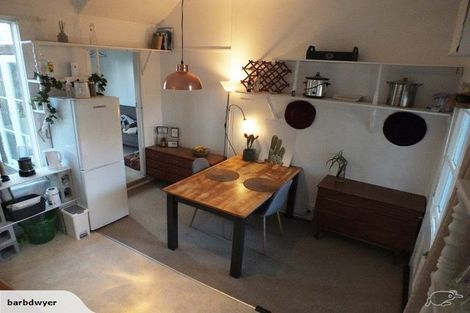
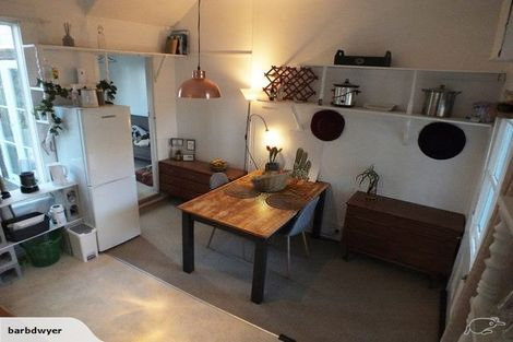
+ fruit basket [248,168,295,193]
